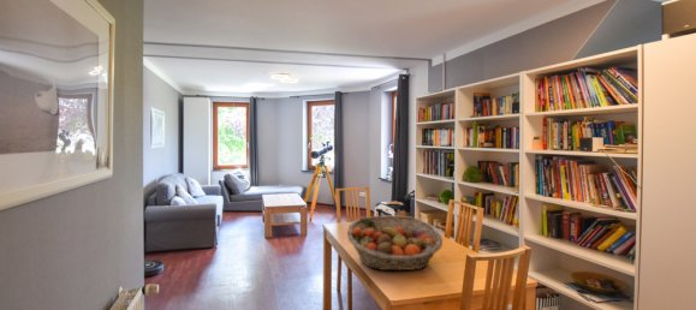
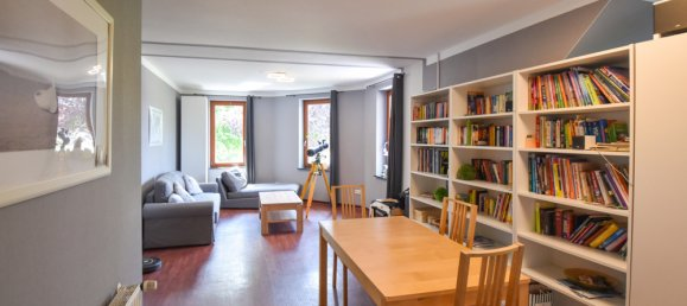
- fruit basket [346,215,444,272]
